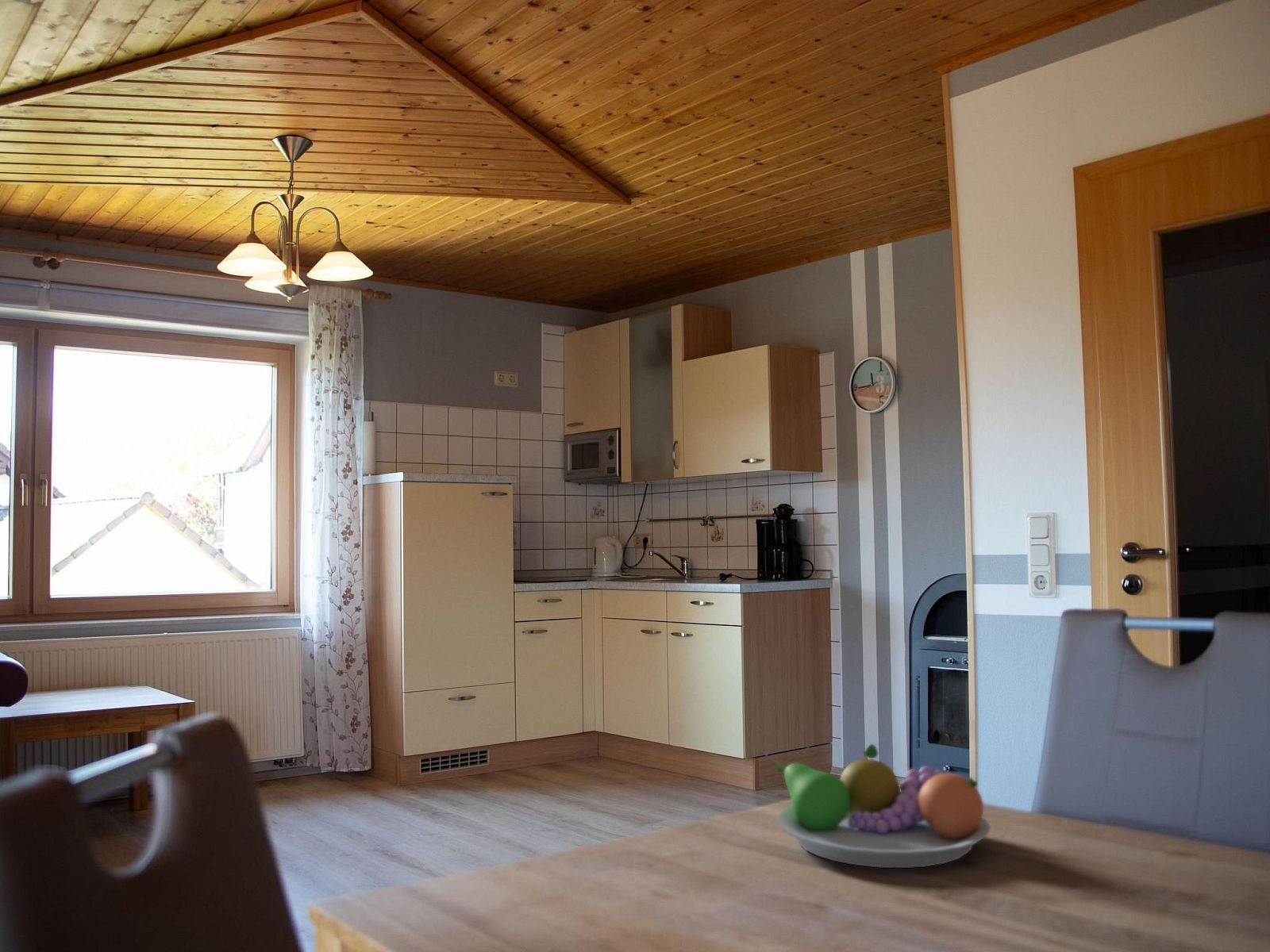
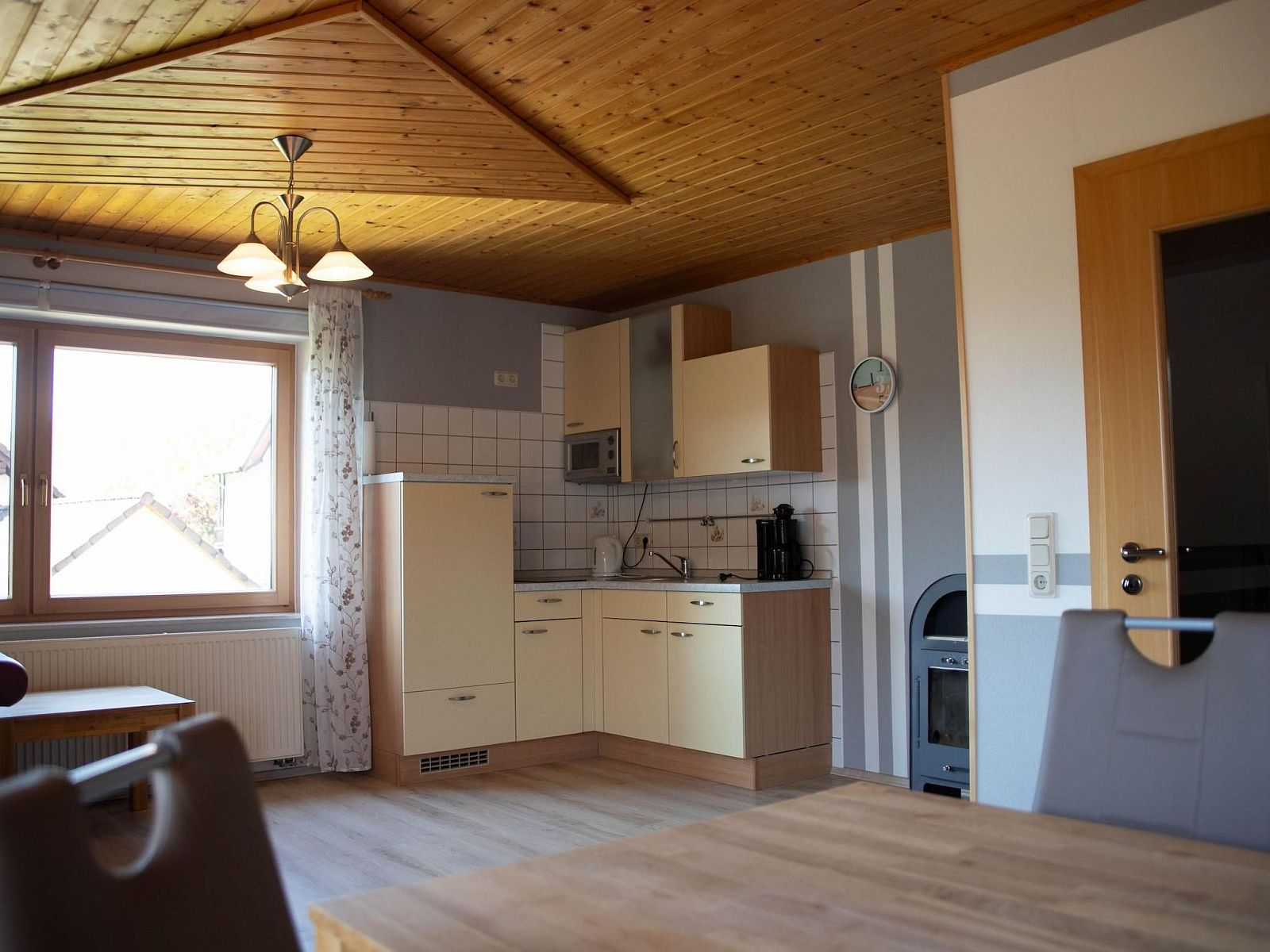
- fruit bowl [775,743,991,869]
